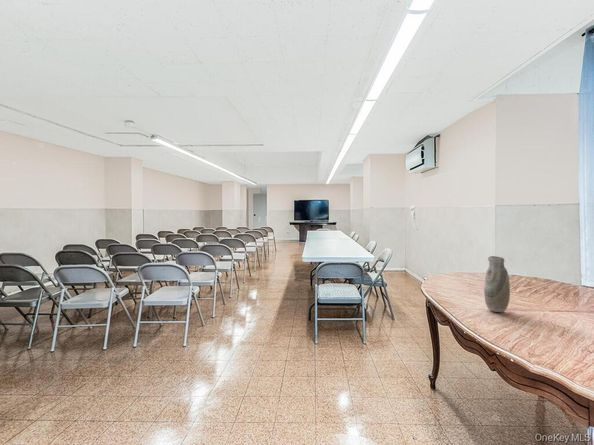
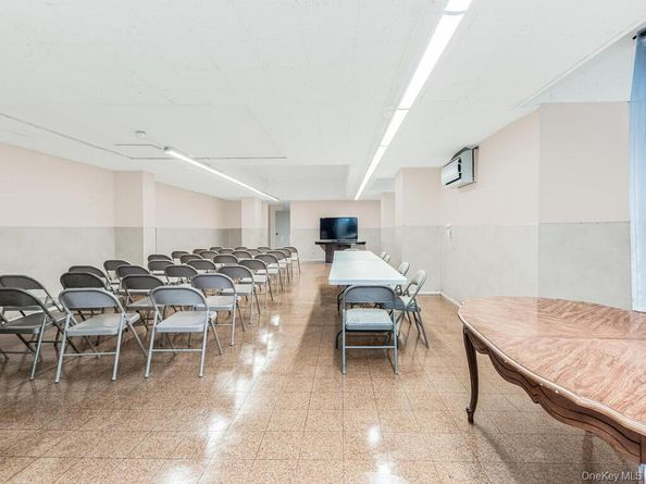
- vase [483,255,511,313]
